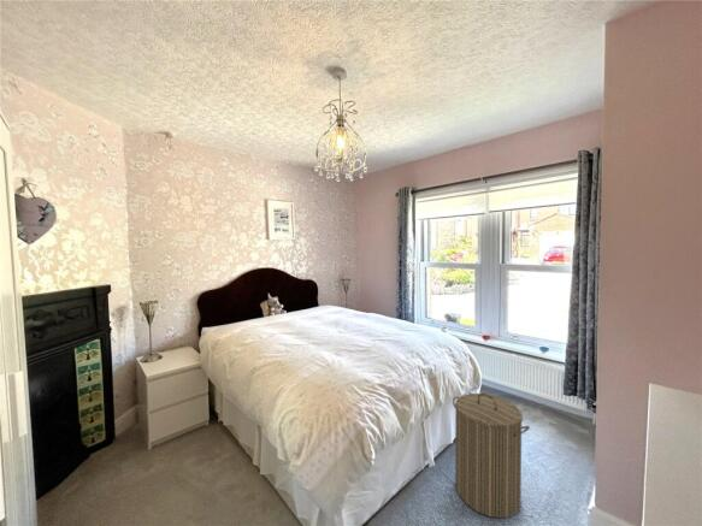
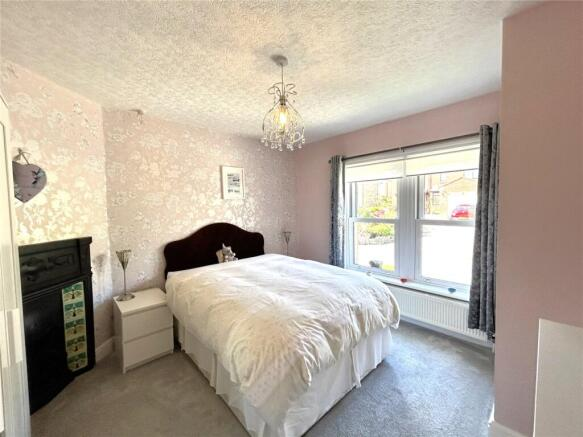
- laundry hamper [452,392,531,519]
